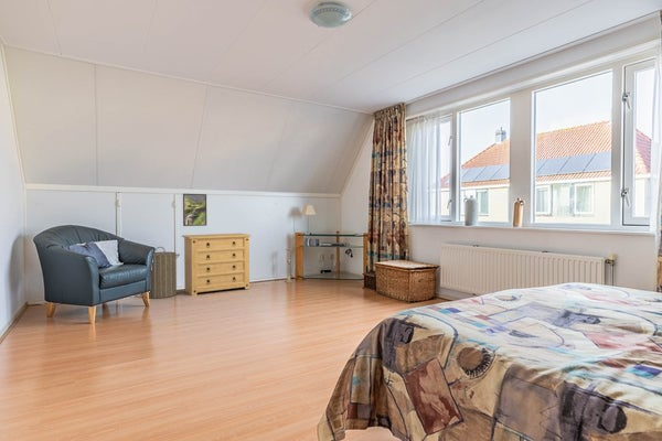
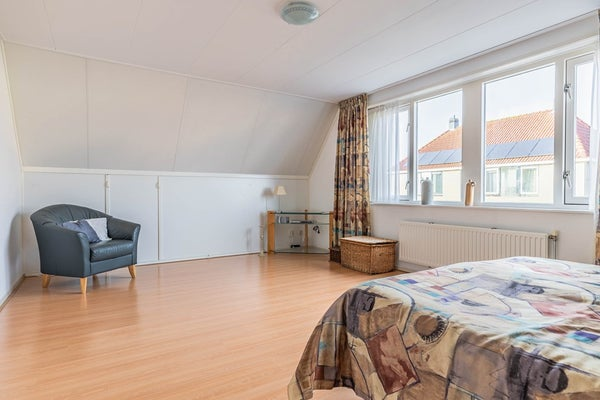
- dresser [181,233,253,297]
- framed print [182,193,207,227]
- laundry hamper [148,246,181,300]
